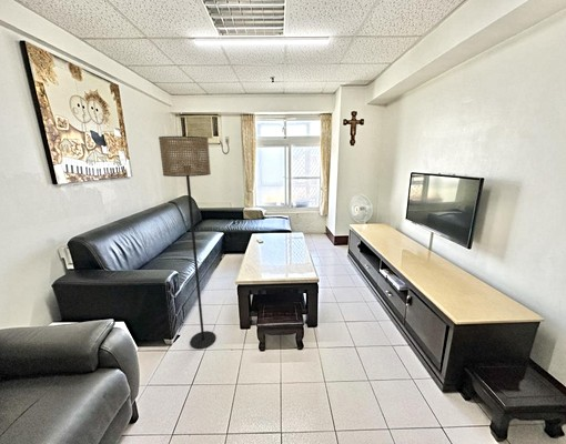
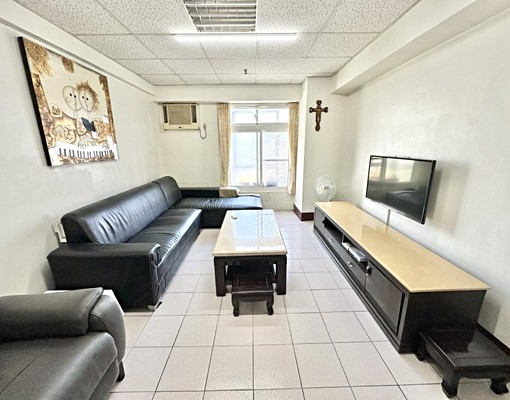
- floor lamp [158,135,218,350]
